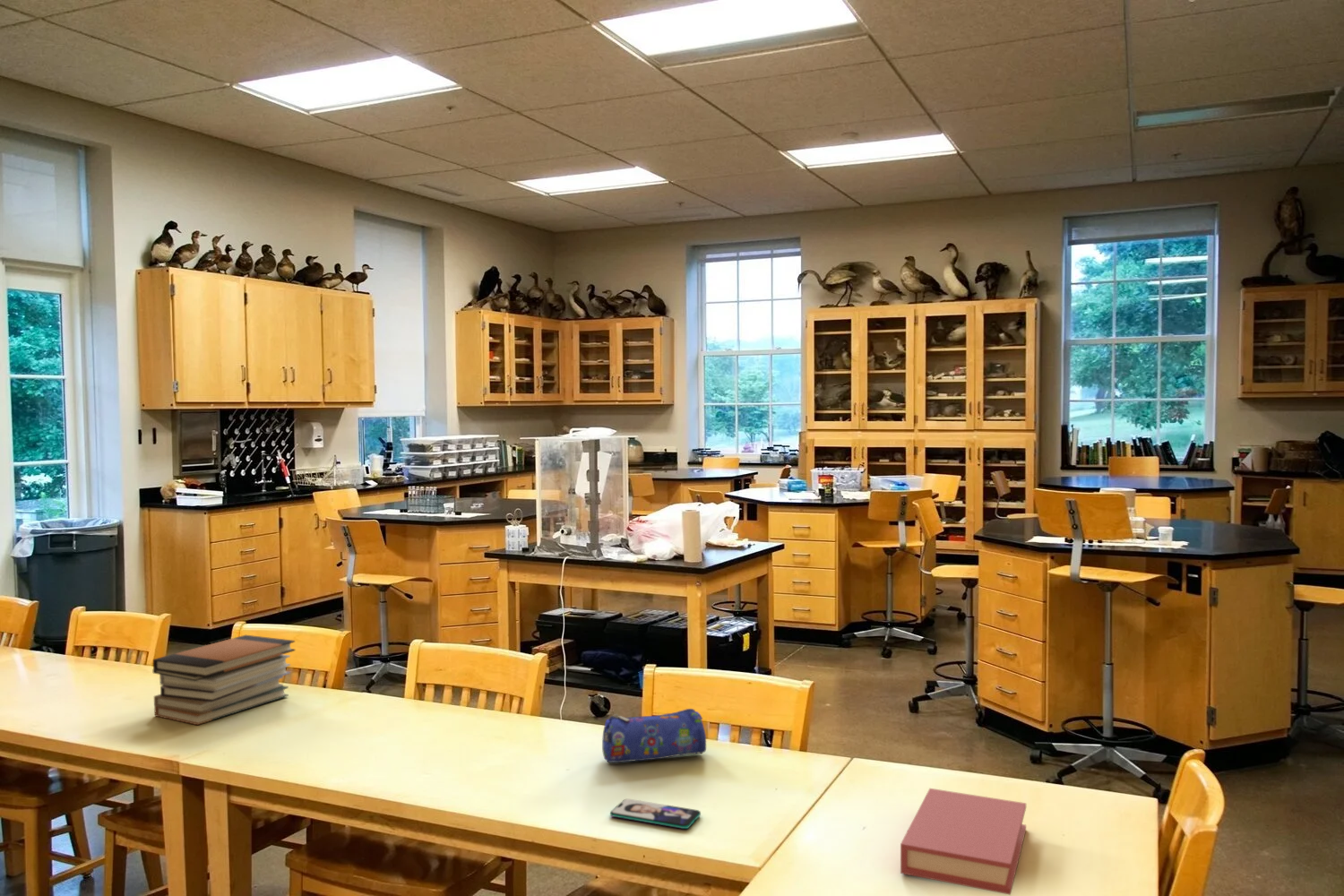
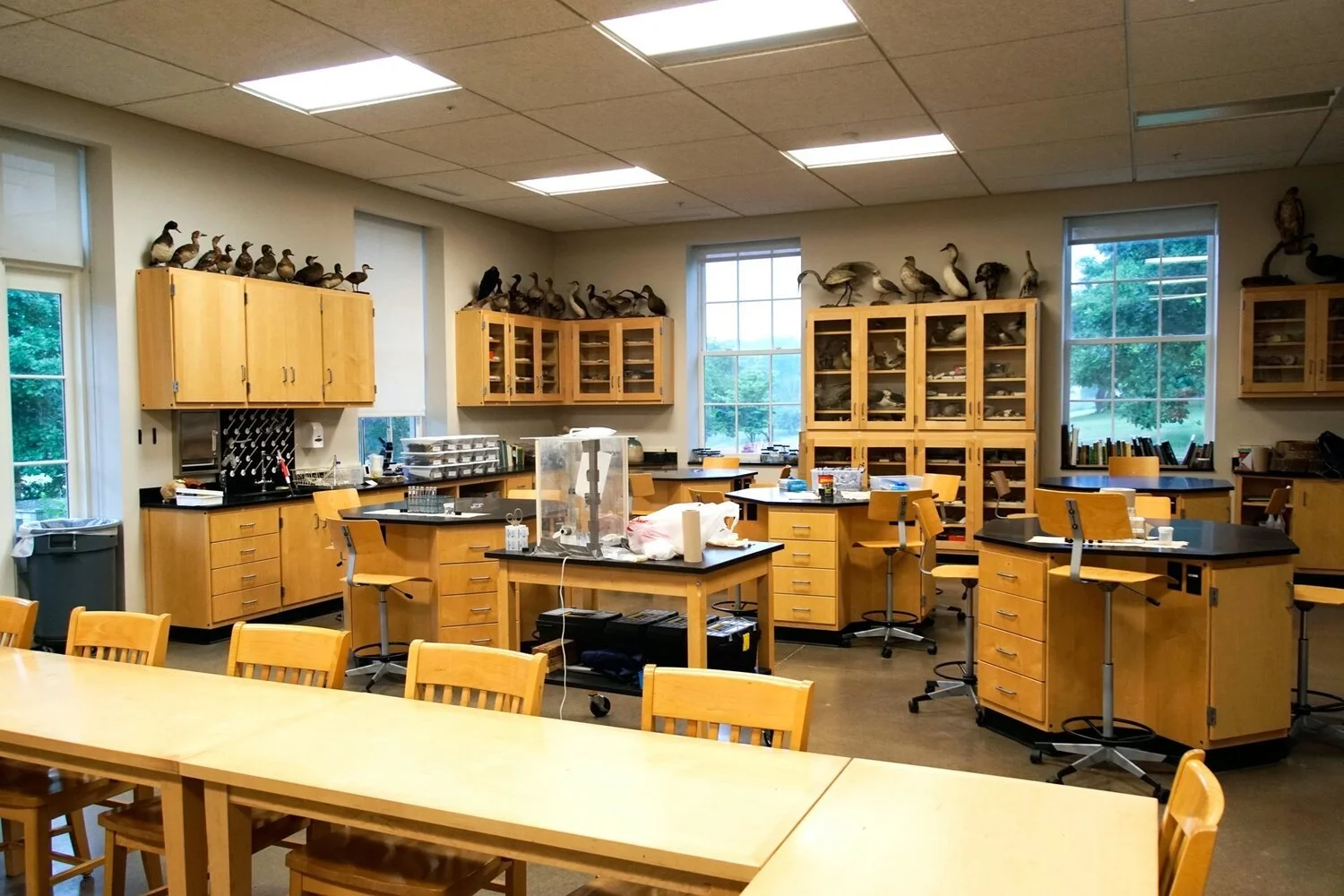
- book stack [152,634,296,726]
- pencil case [601,708,707,763]
- book [900,788,1027,896]
- smartphone [609,798,702,830]
